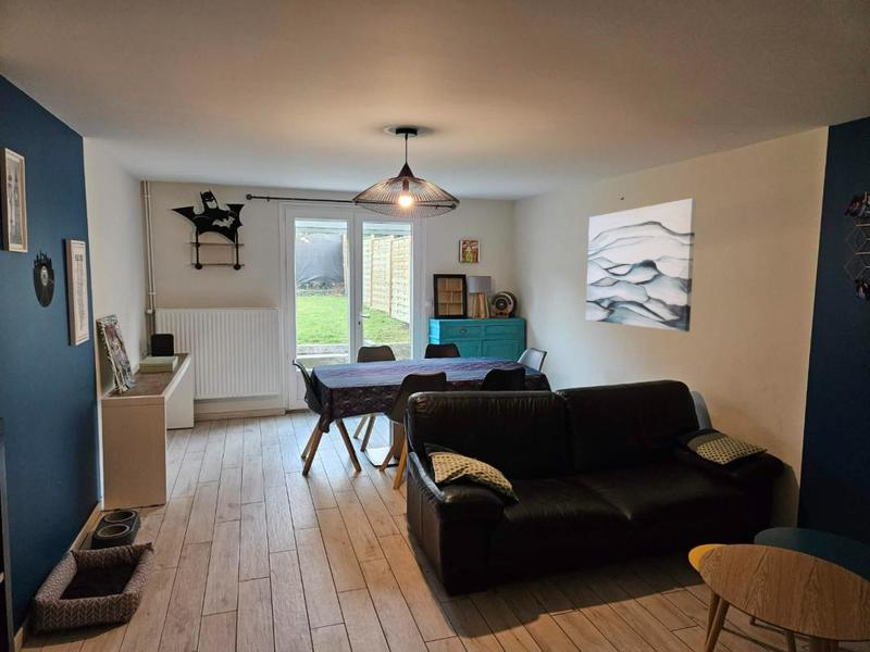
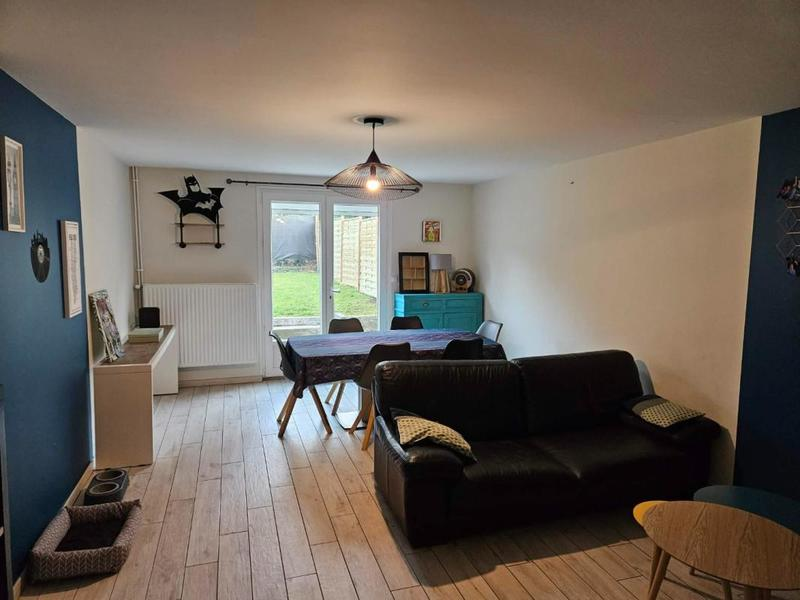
- wall art [585,197,697,334]
